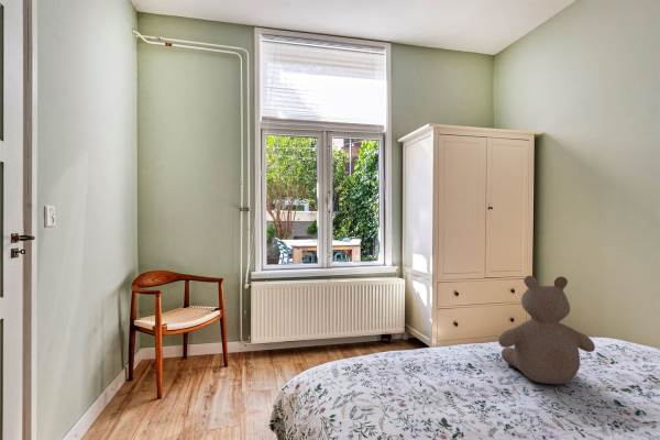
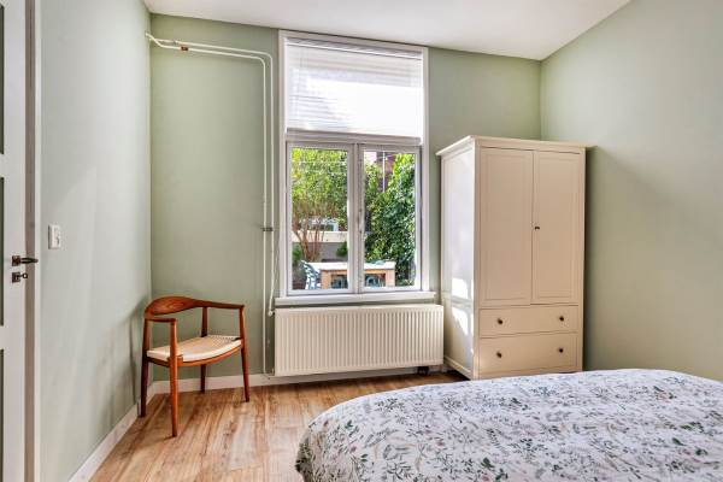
- bear [497,275,596,385]
